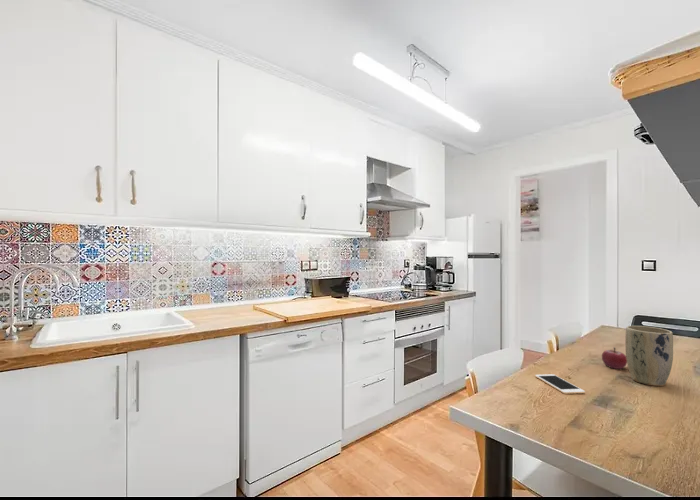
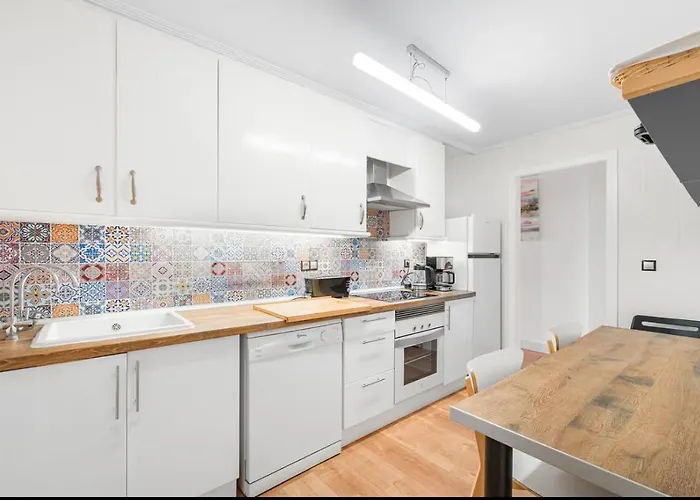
- cell phone [534,373,586,395]
- fruit [601,347,627,370]
- plant pot [624,325,674,387]
